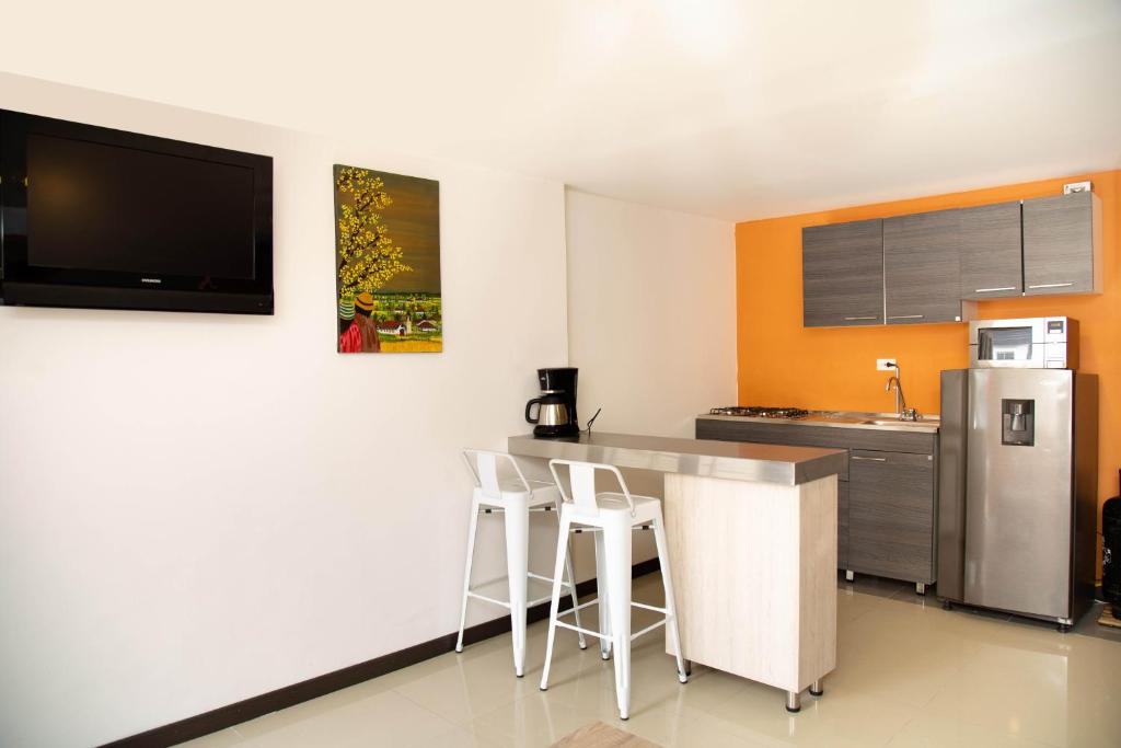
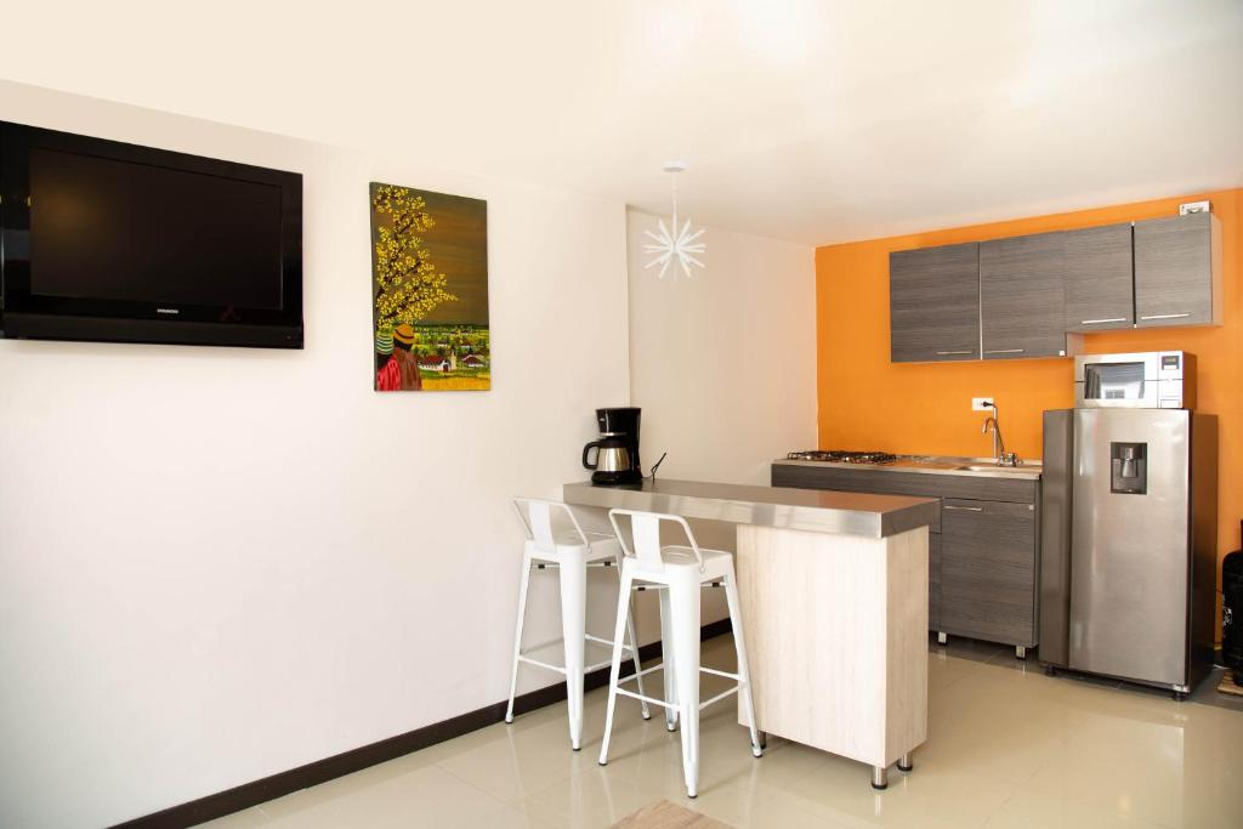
+ pendant light [642,160,708,283]
